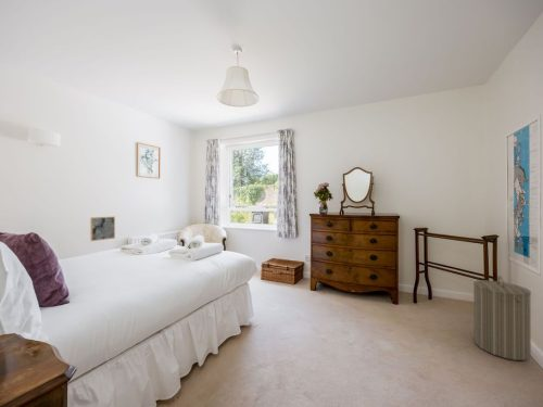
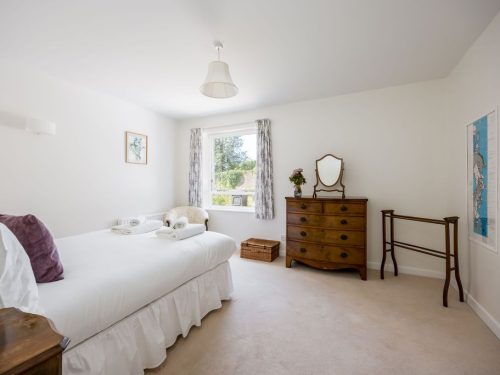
- wall art [89,216,116,242]
- laundry hamper [472,276,532,361]
